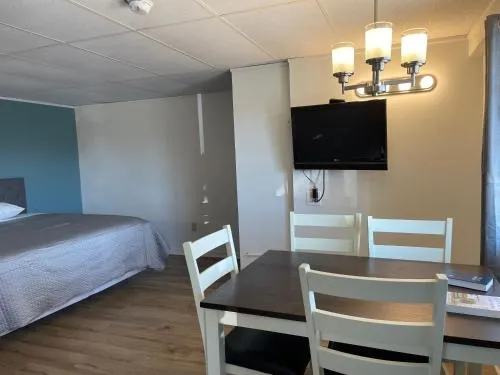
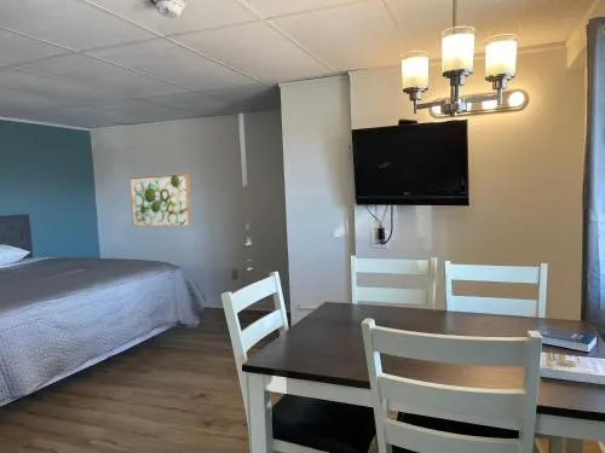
+ wall art [128,173,194,228]
